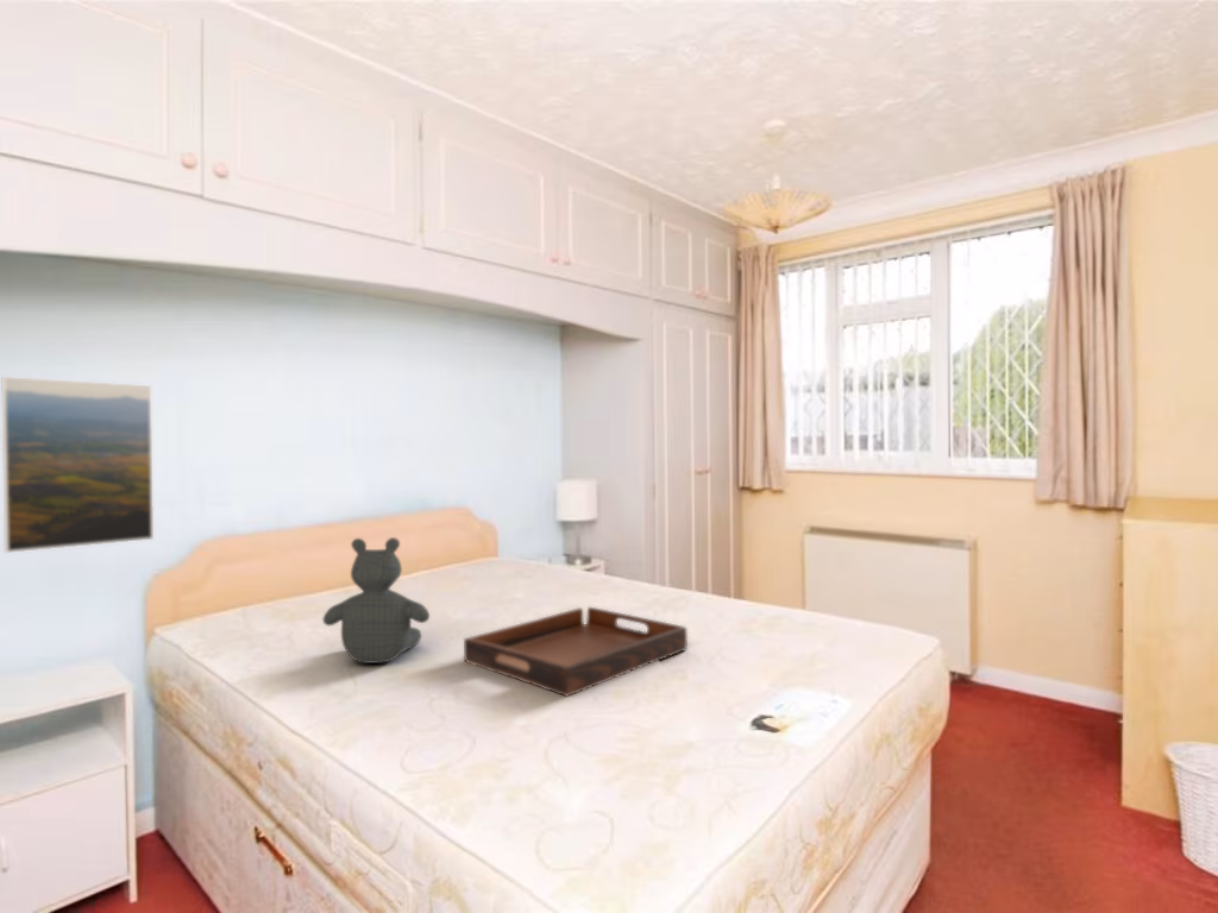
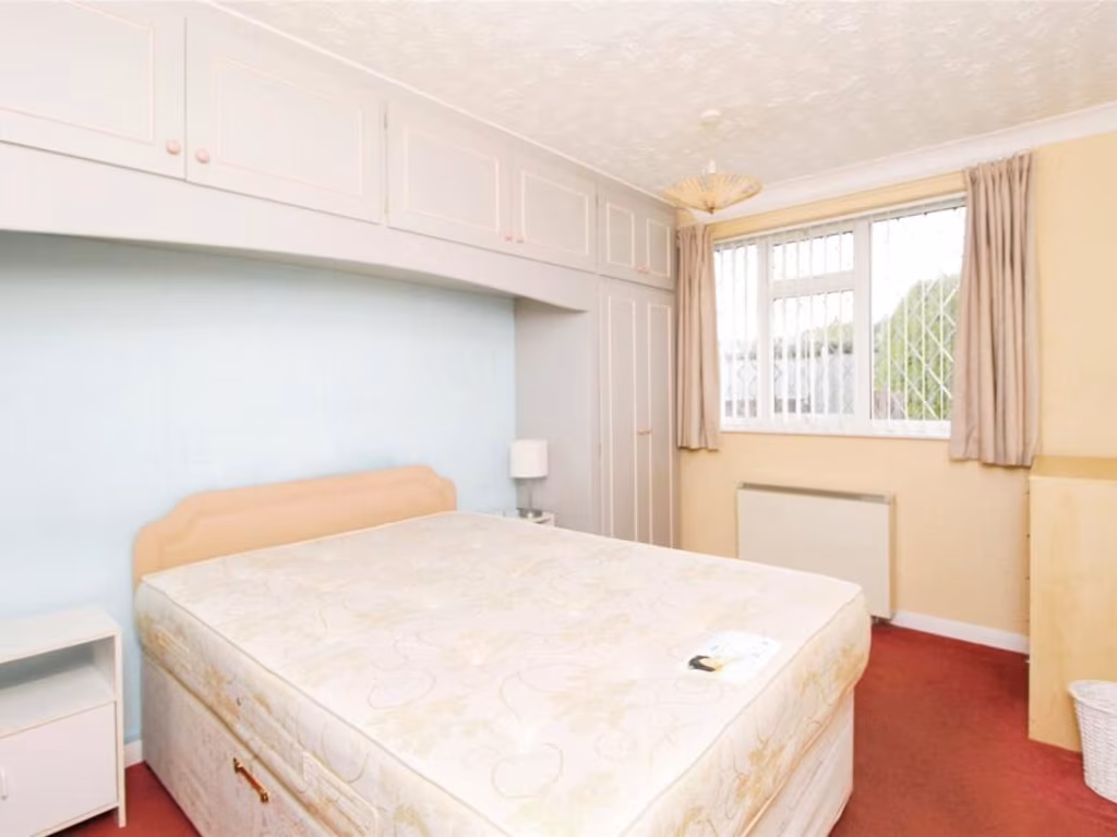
- teddy bear [321,536,431,665]
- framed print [1,376,155,554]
- serving tray [463,606,689,698]
